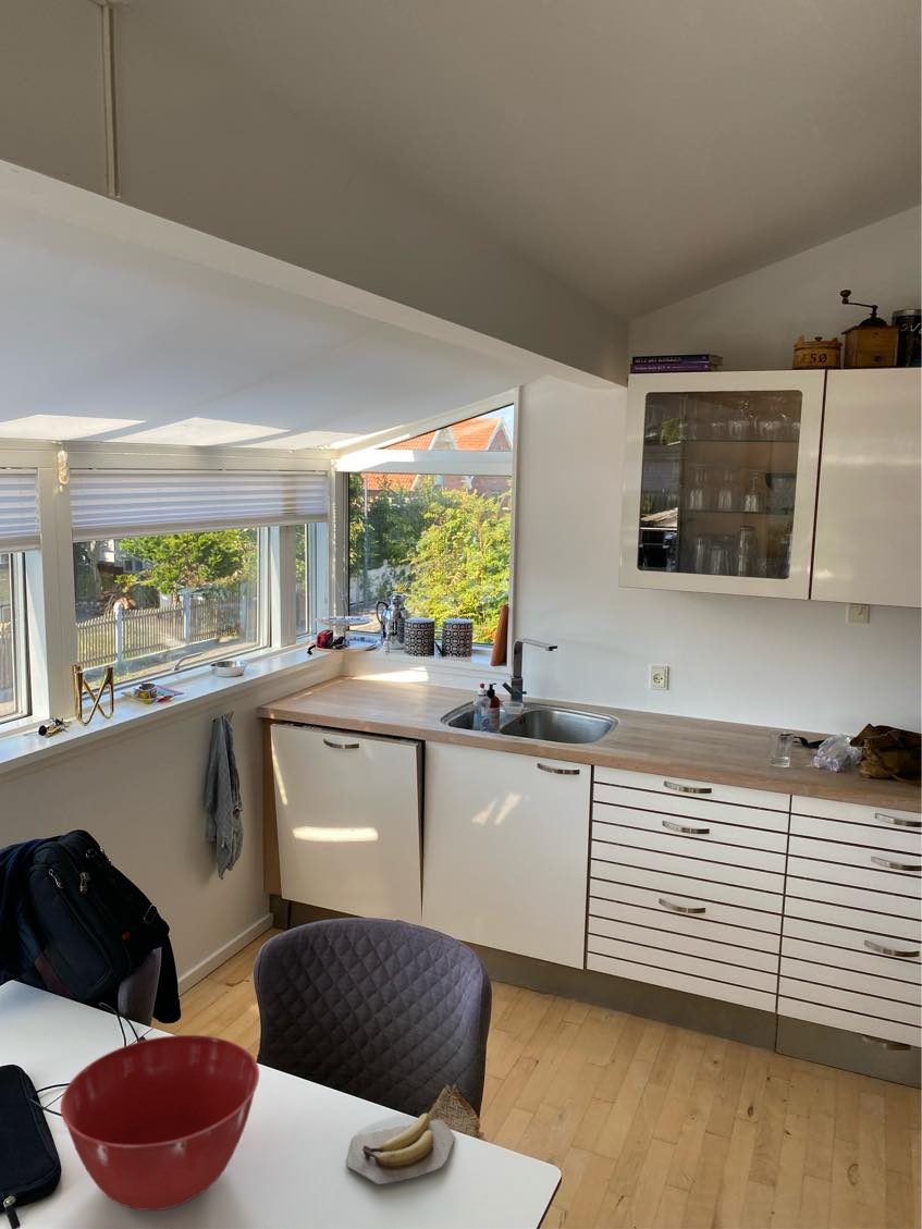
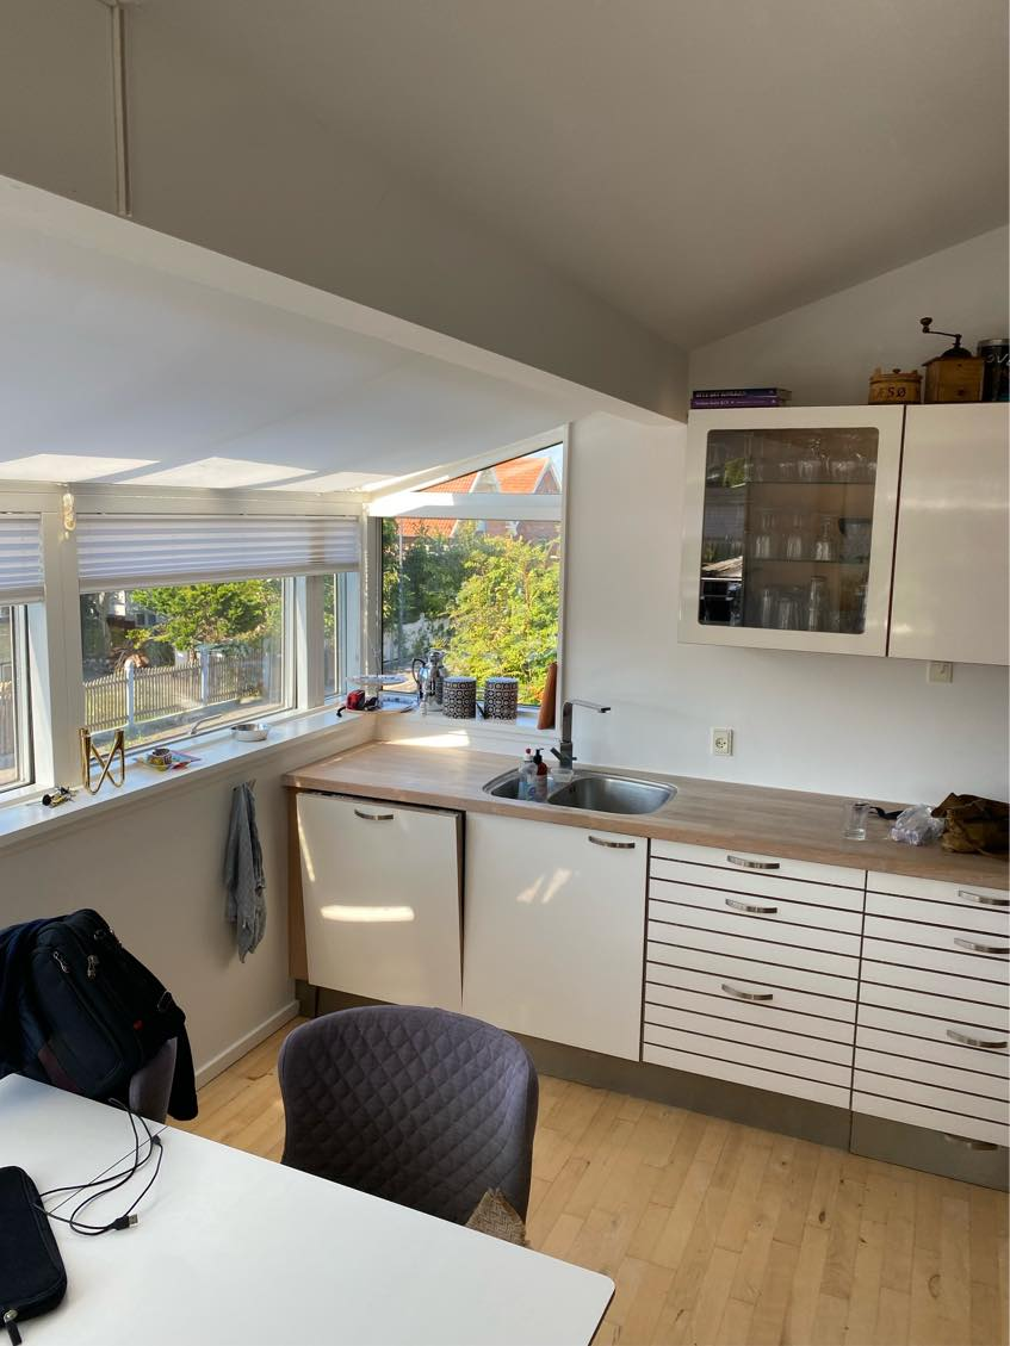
- mixing bowl [60,1034,260,1212]
- banana [345,1111,455,1185]
